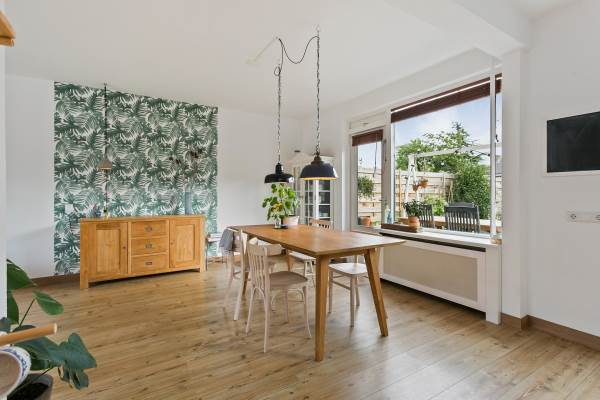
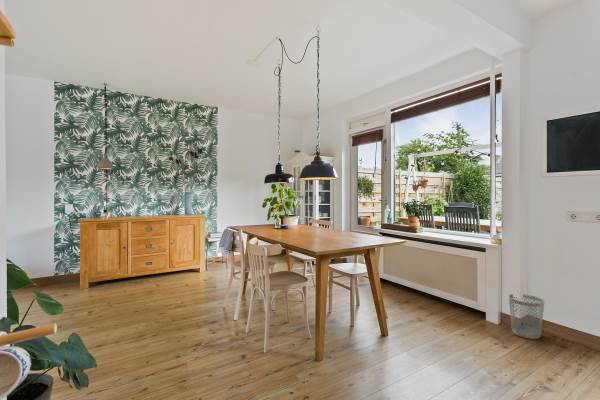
+ wastebasket [508,293,545,340]
